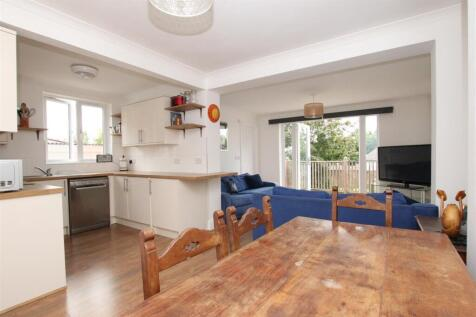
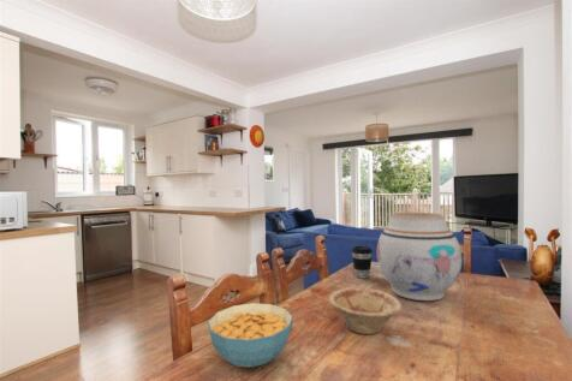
+ vase [376,212,463,302]
+ cereal bowl [207,302,294,369]
+ coffee cup [351,245,374,280]
+ dish [328,287,403,335]
